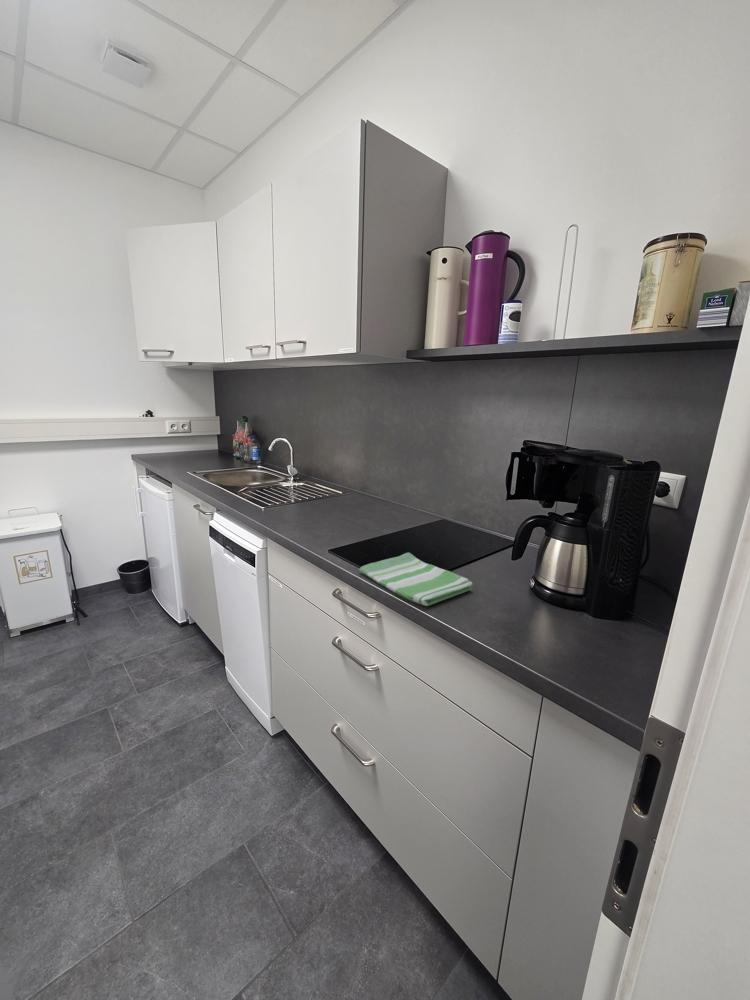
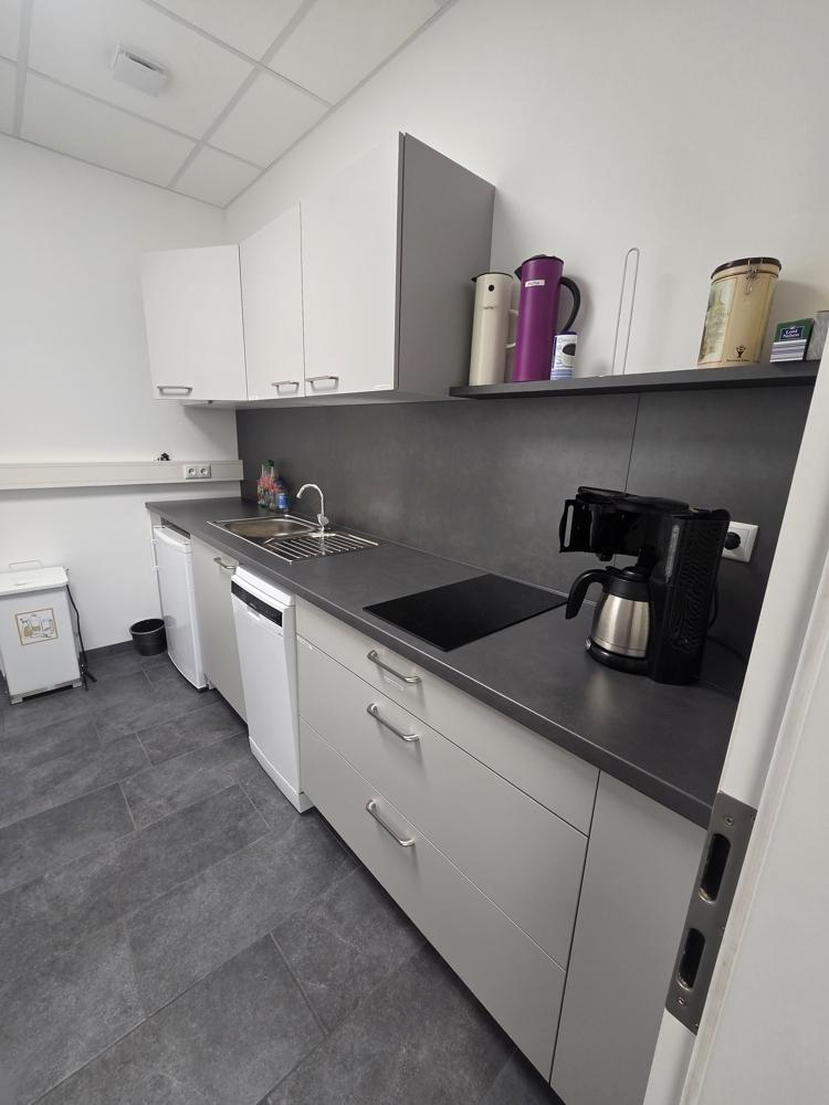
- dish towel [358,552,474,607]
